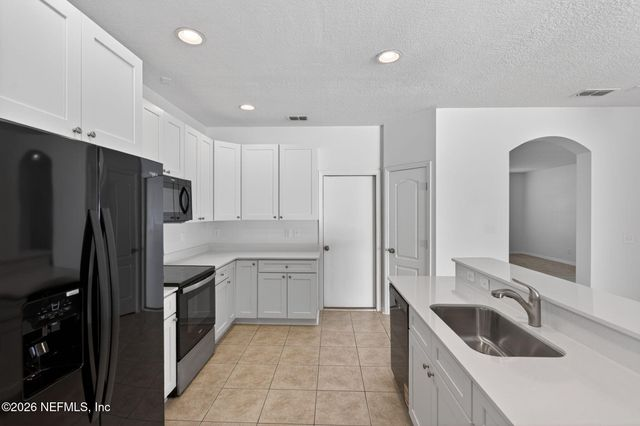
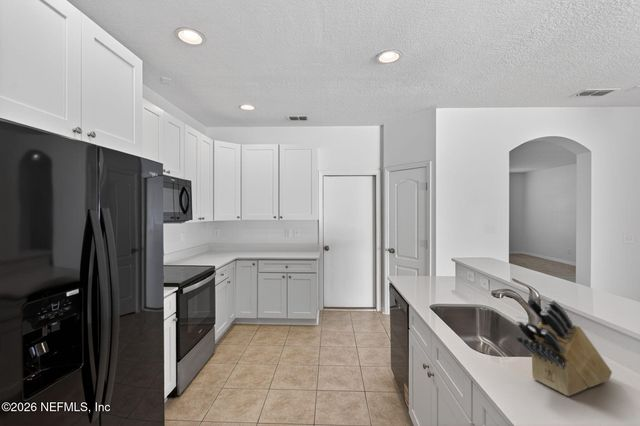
+ knife block [515,298,613,397]
